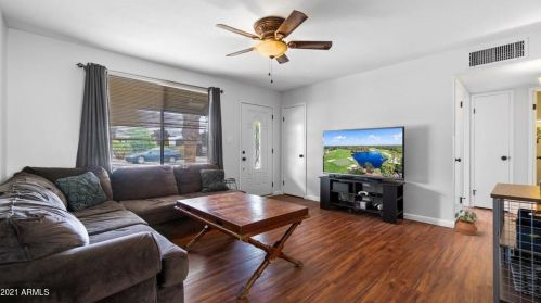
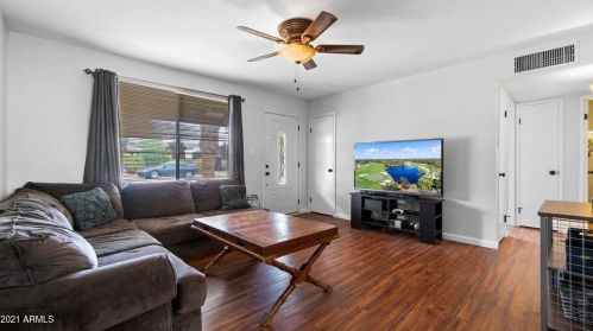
- potted plant [454,209,479,237]
